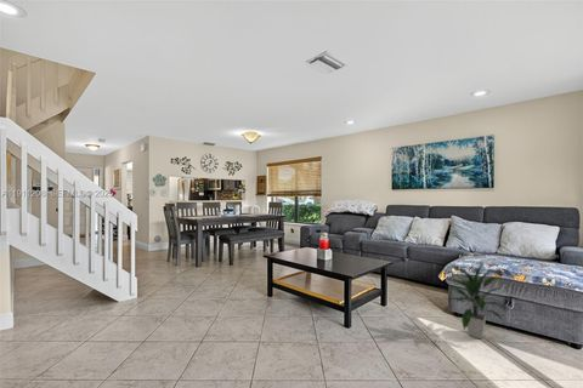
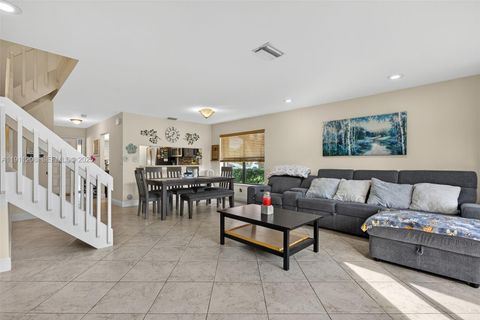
- indoor plant [446,262,506,341]
